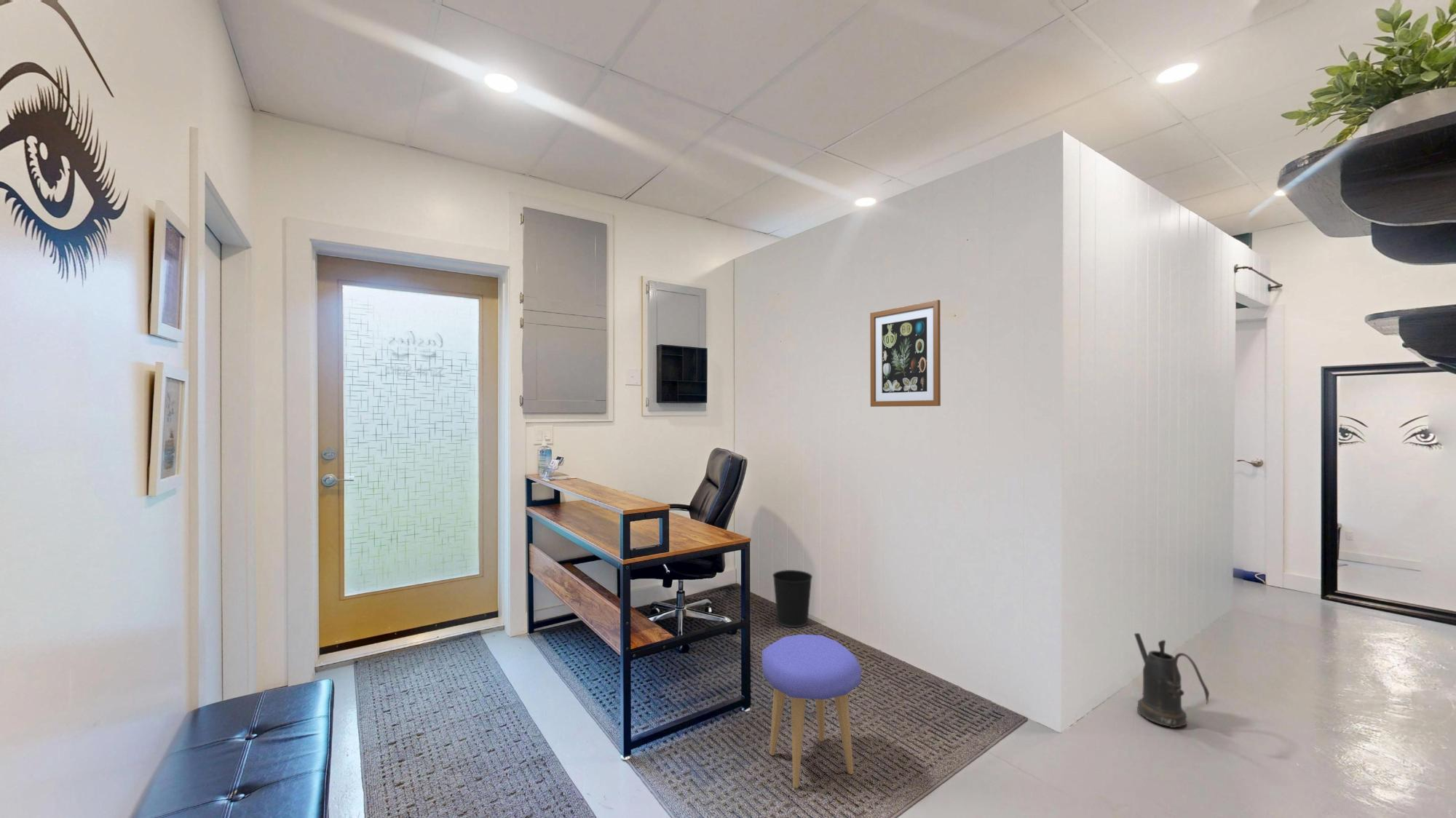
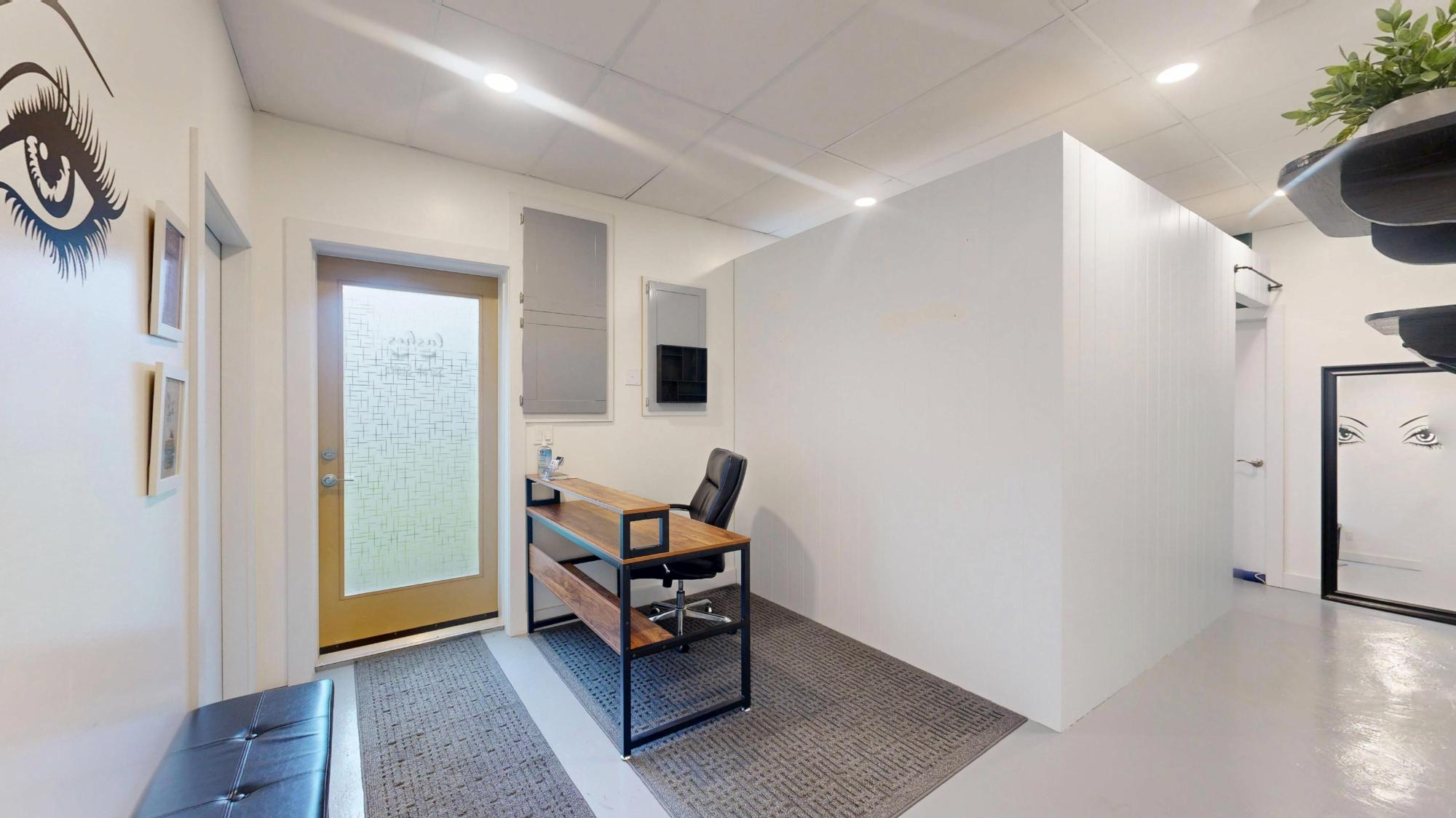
- wastebasket [772,569,813,628]
- wall art [869,299,941,408]
- watering can [1133,632,1210,728]
- stool [761,634,862,789]
